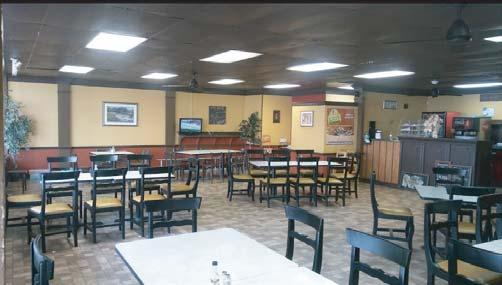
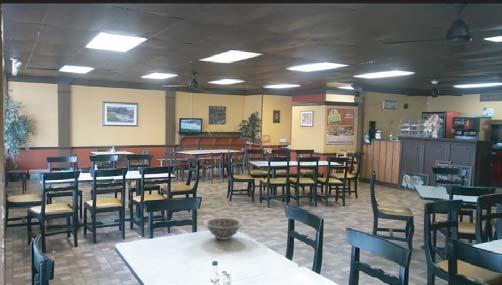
+ decorative bowl [203,217,244,241]
